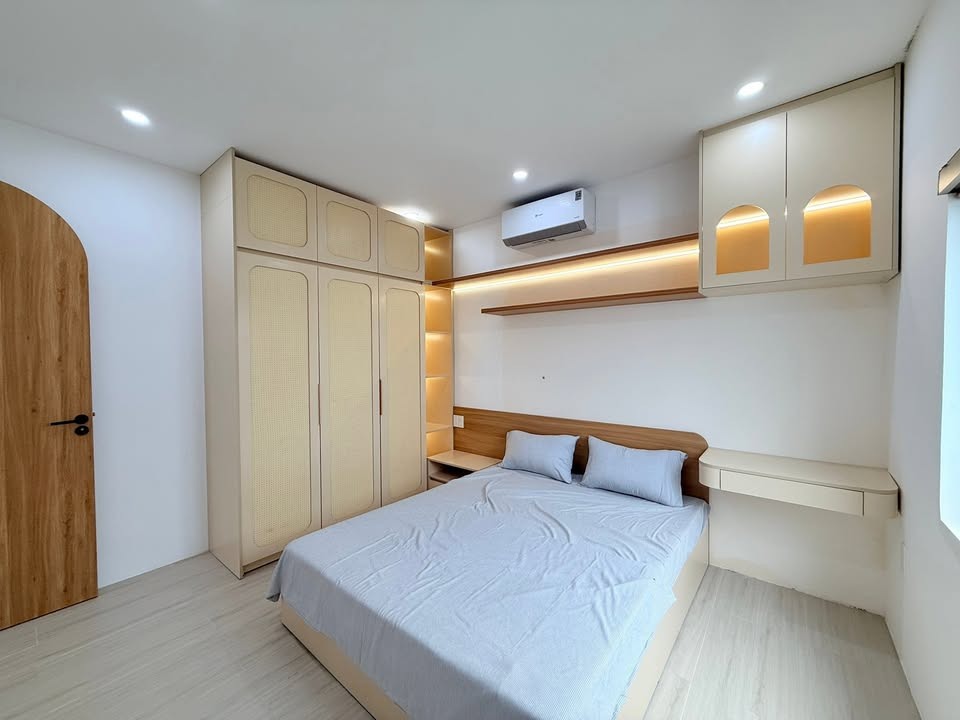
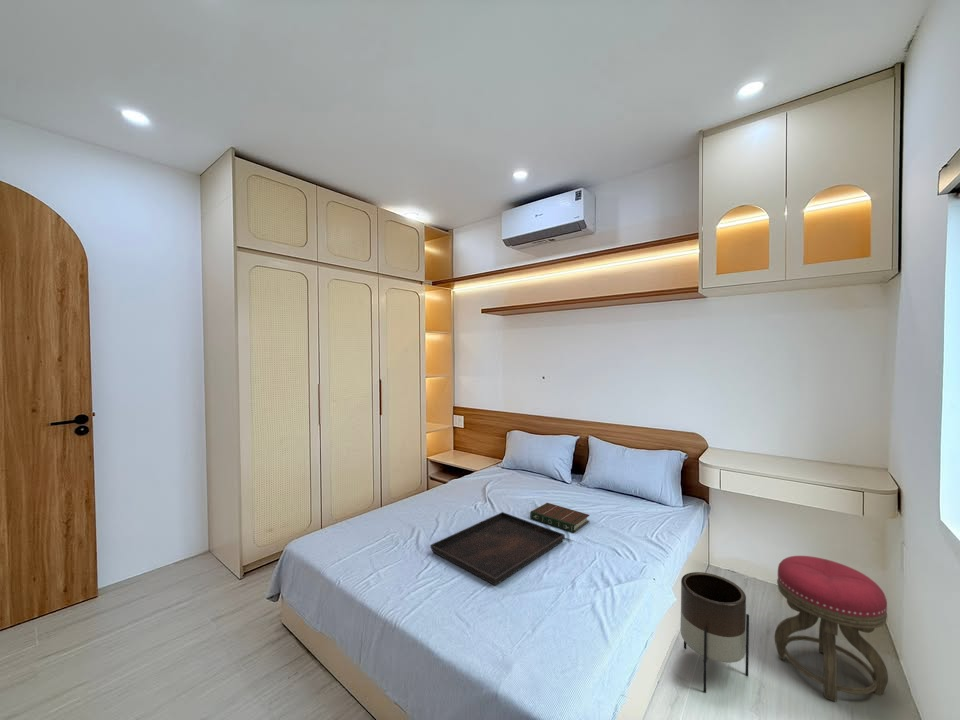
+ book [529,502,591,534]
+ serving tray [429,511,566,586]
+ planter [679,571,750,694]
+ stool [774,555,889,703]
